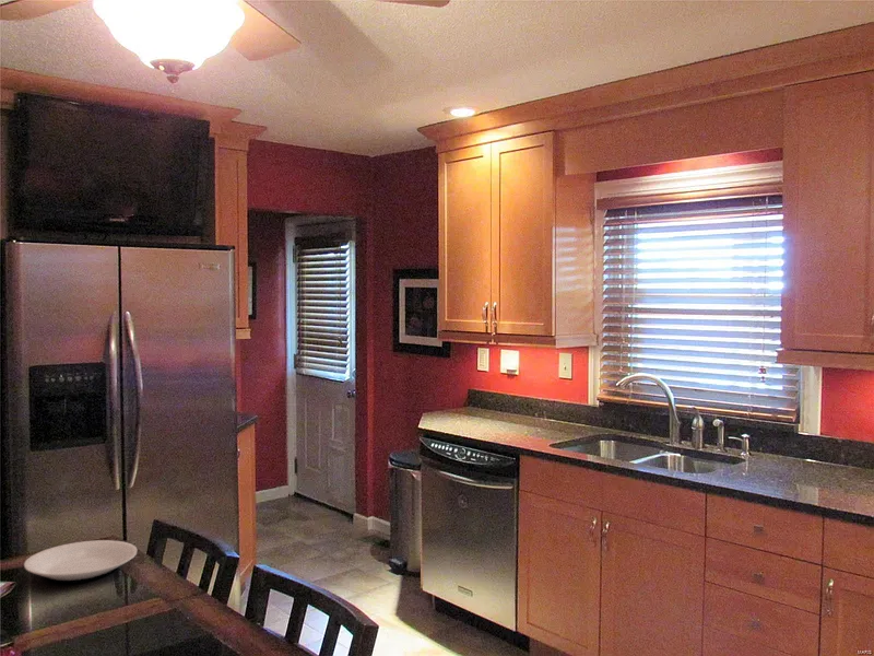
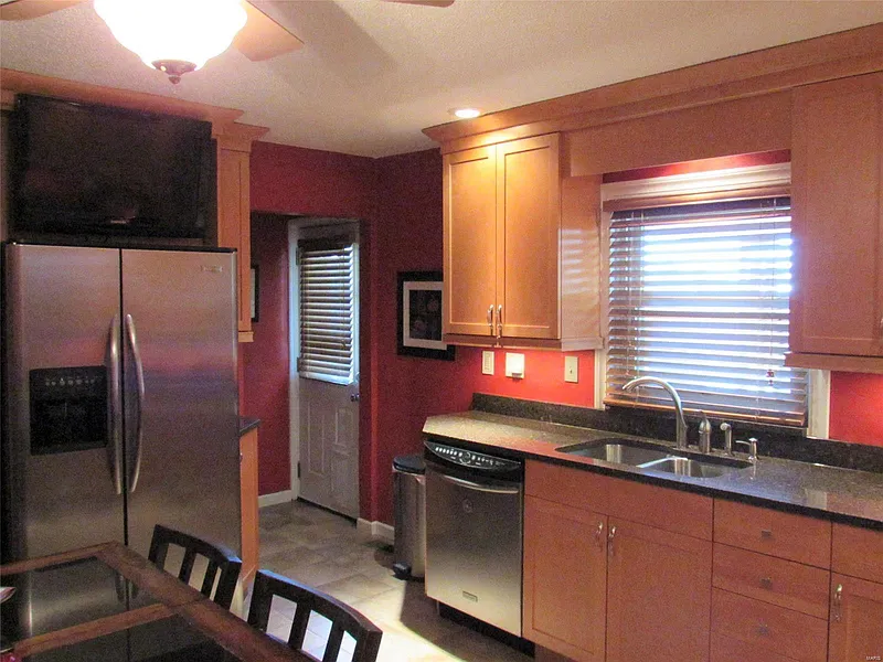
- plate [23,539,139,585]
